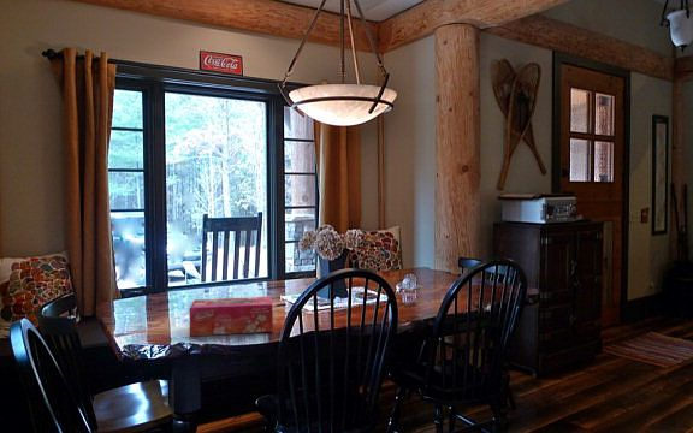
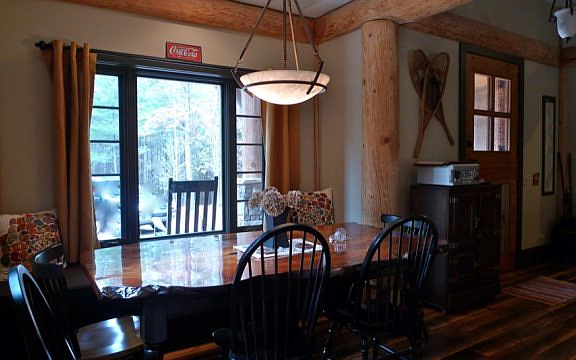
- tissue box [189,296,274,337]
